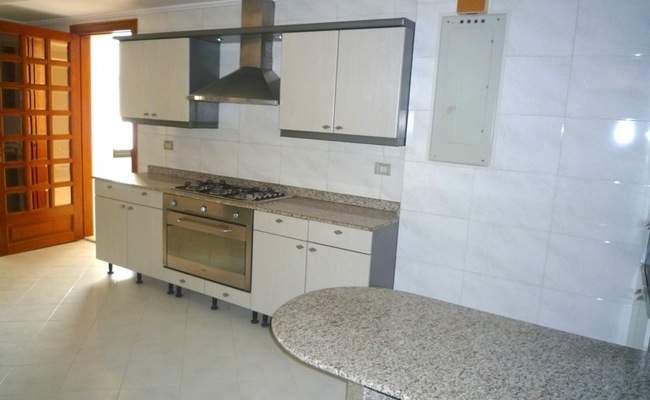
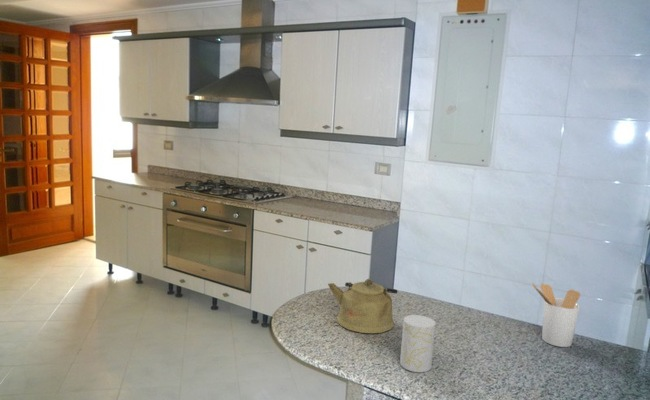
+ kettle [327,278,398,334]
+ utensil holder [531,282,581,348]
+ cup [399,314,437,373]
